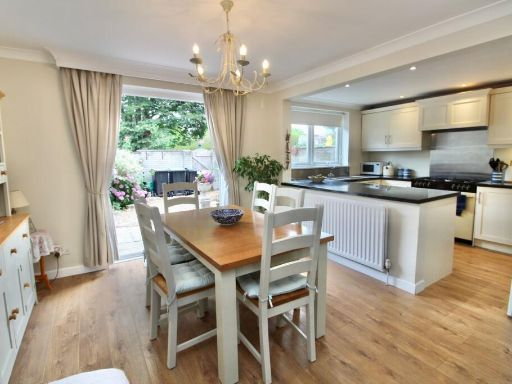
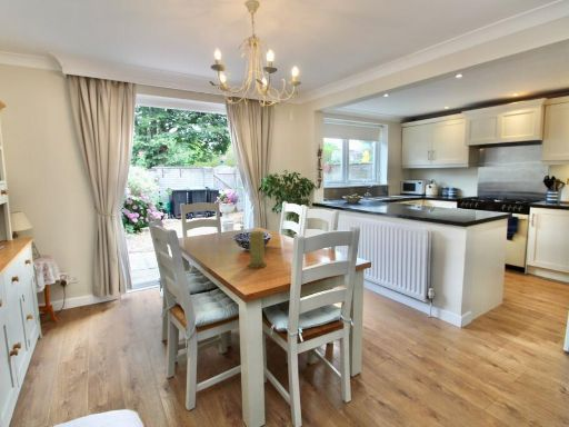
+ candle [247,230,268,269]
